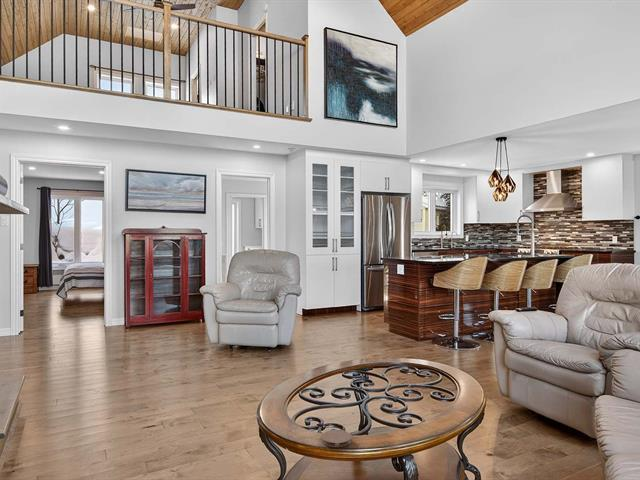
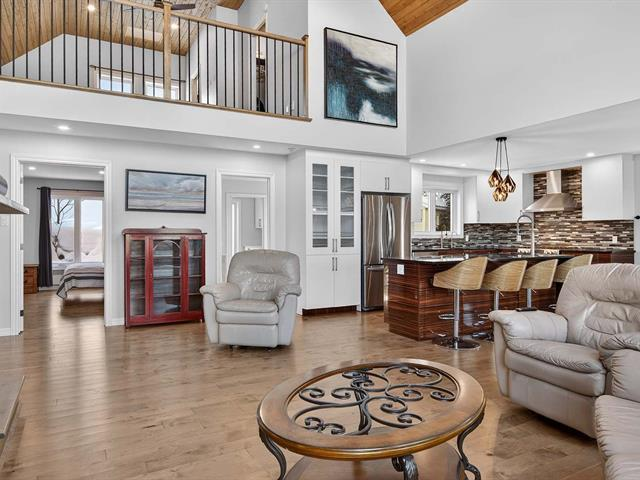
- coaster [321,429,352,448]
